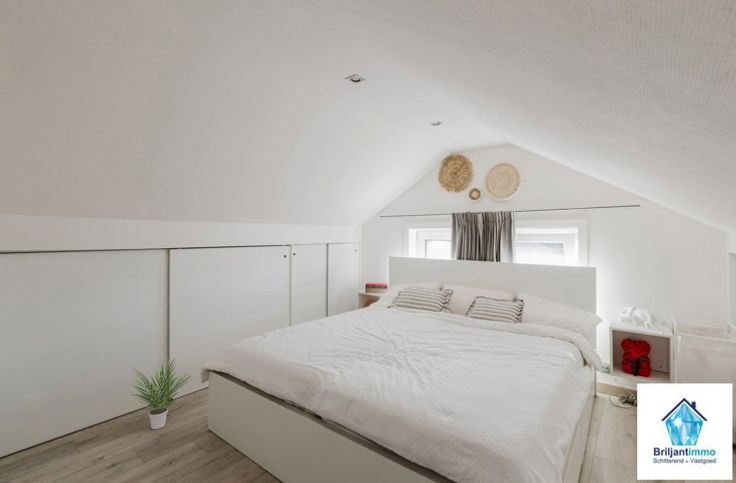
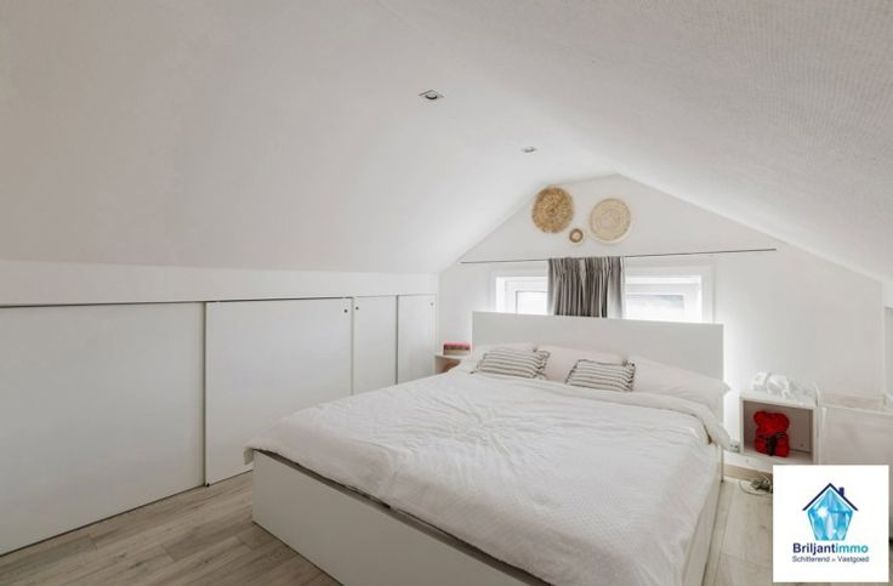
- potted plant [130,356,193,430]
